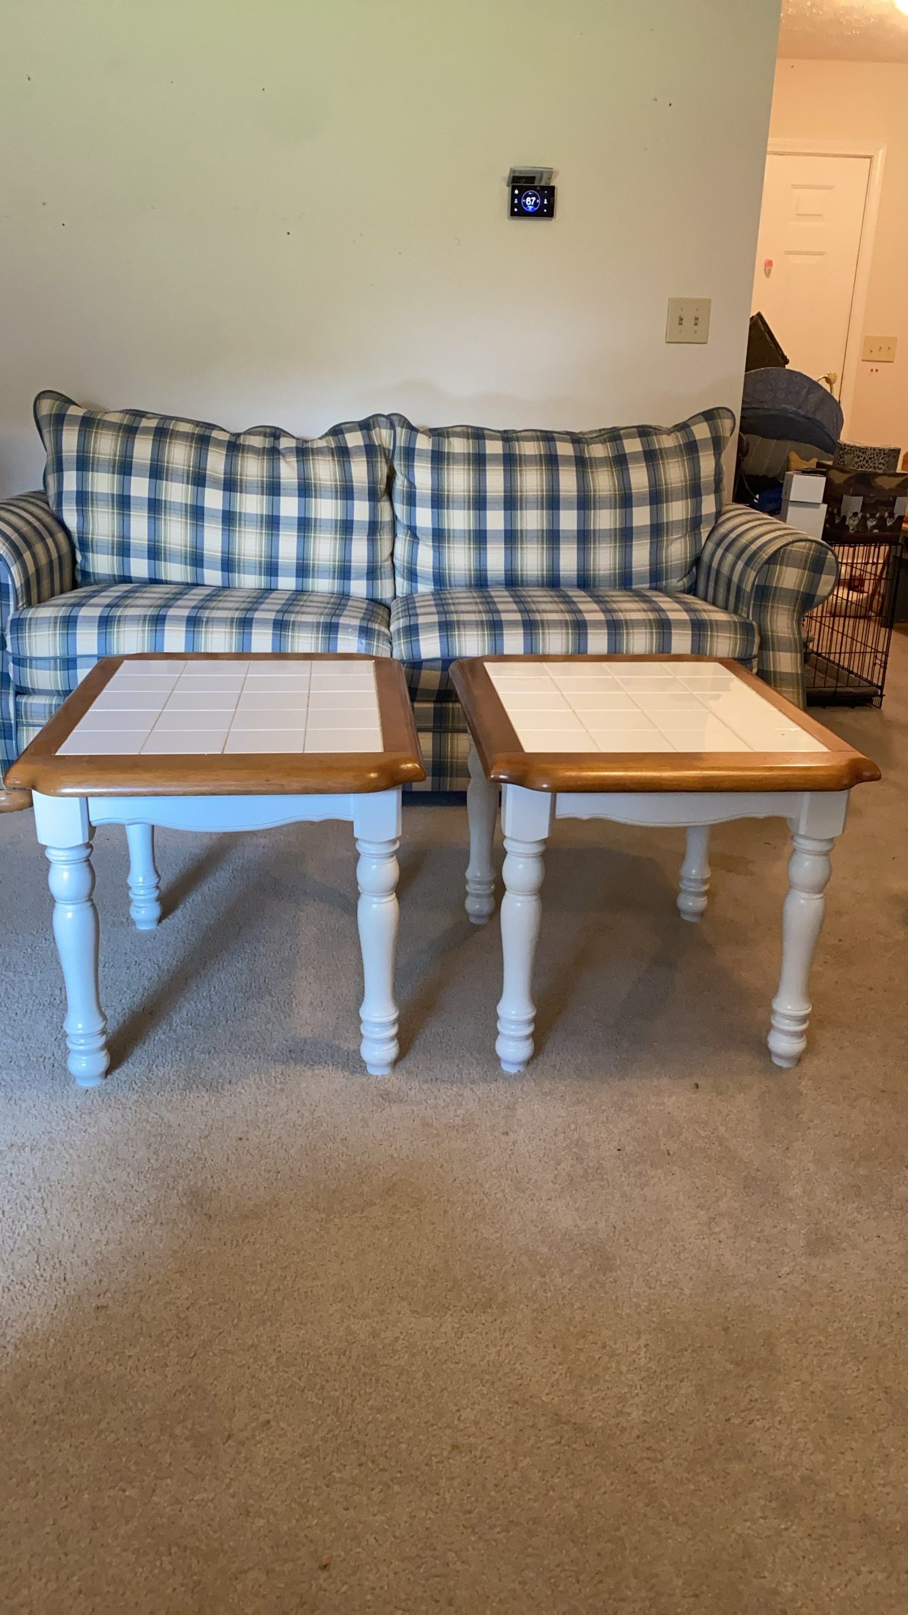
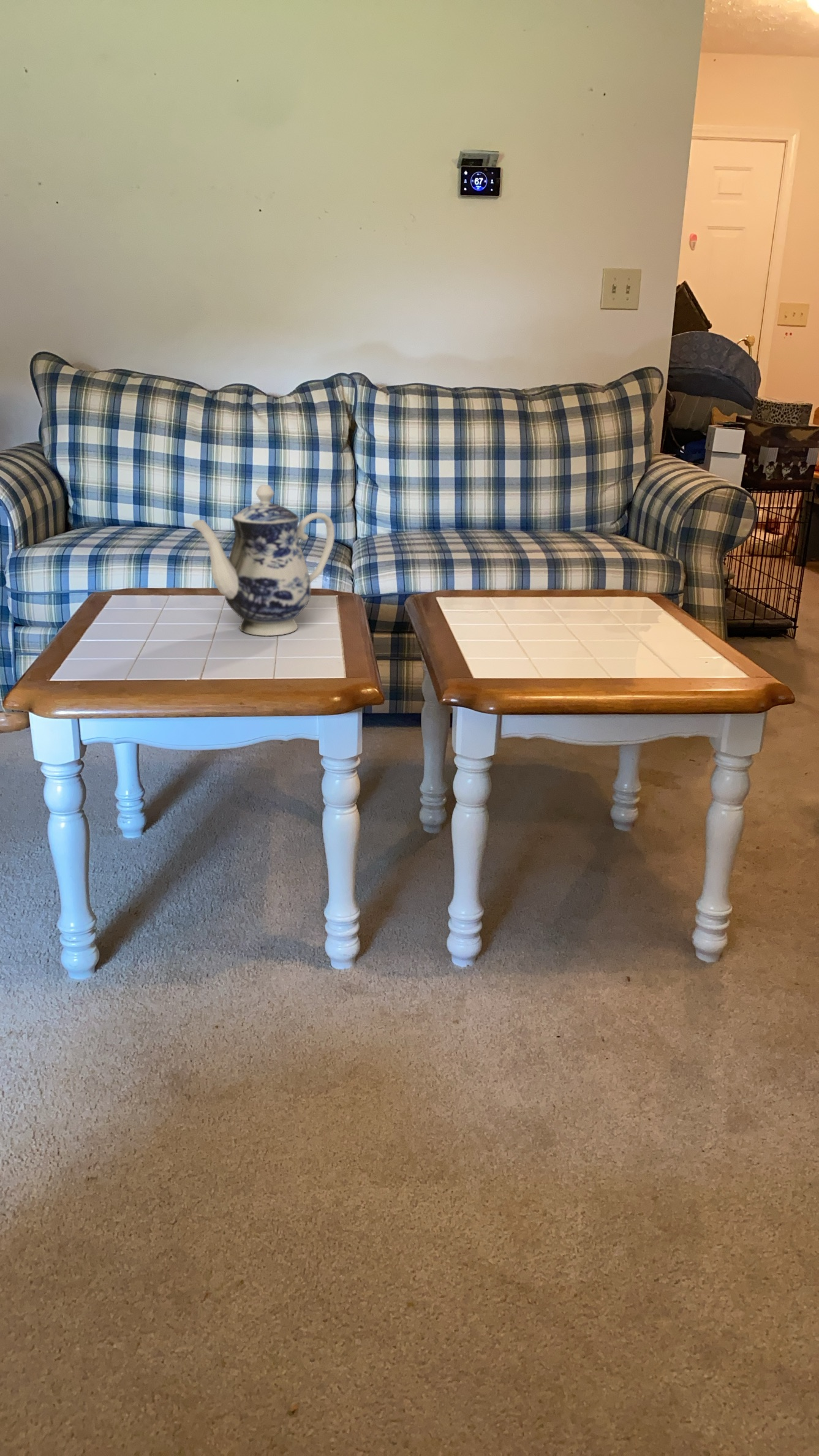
+ teapot [191,484,335,637]
